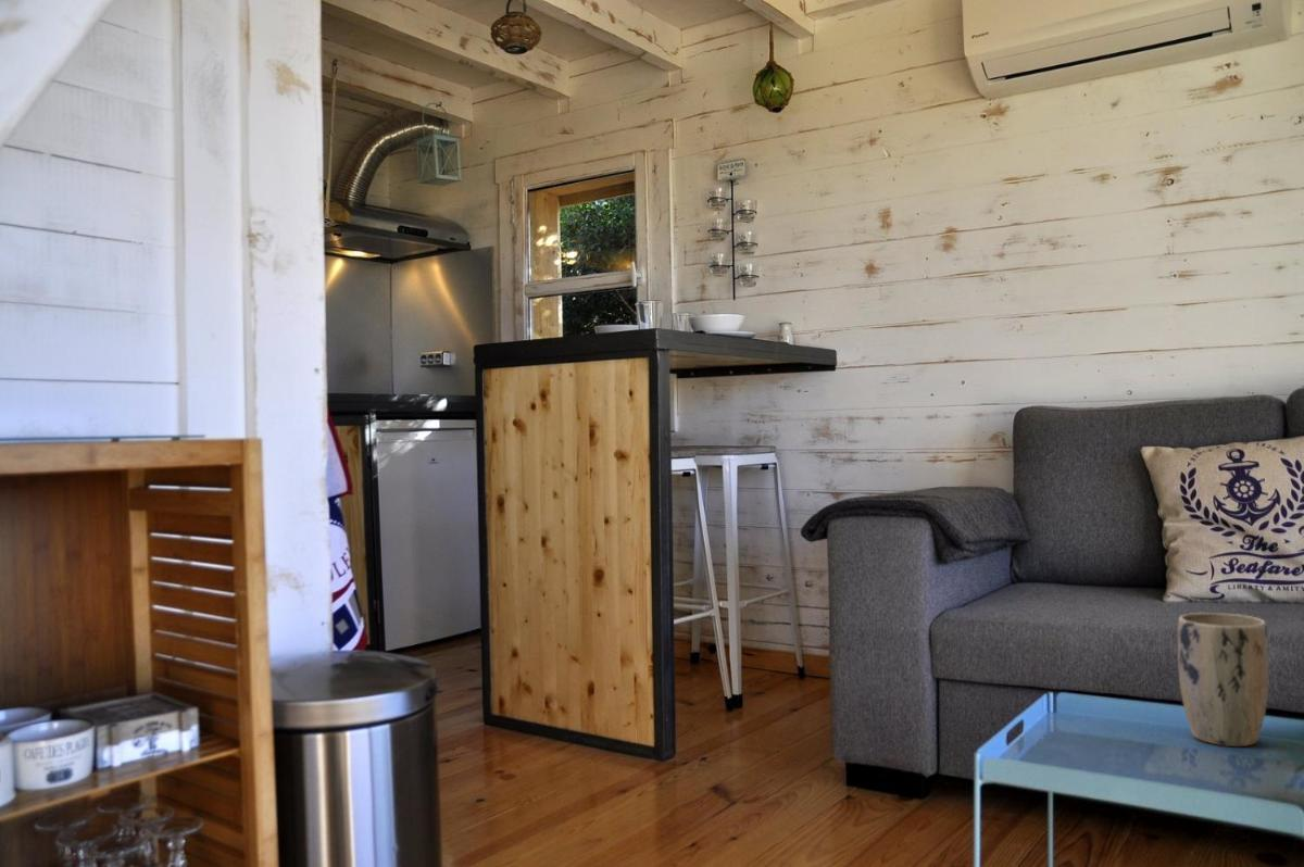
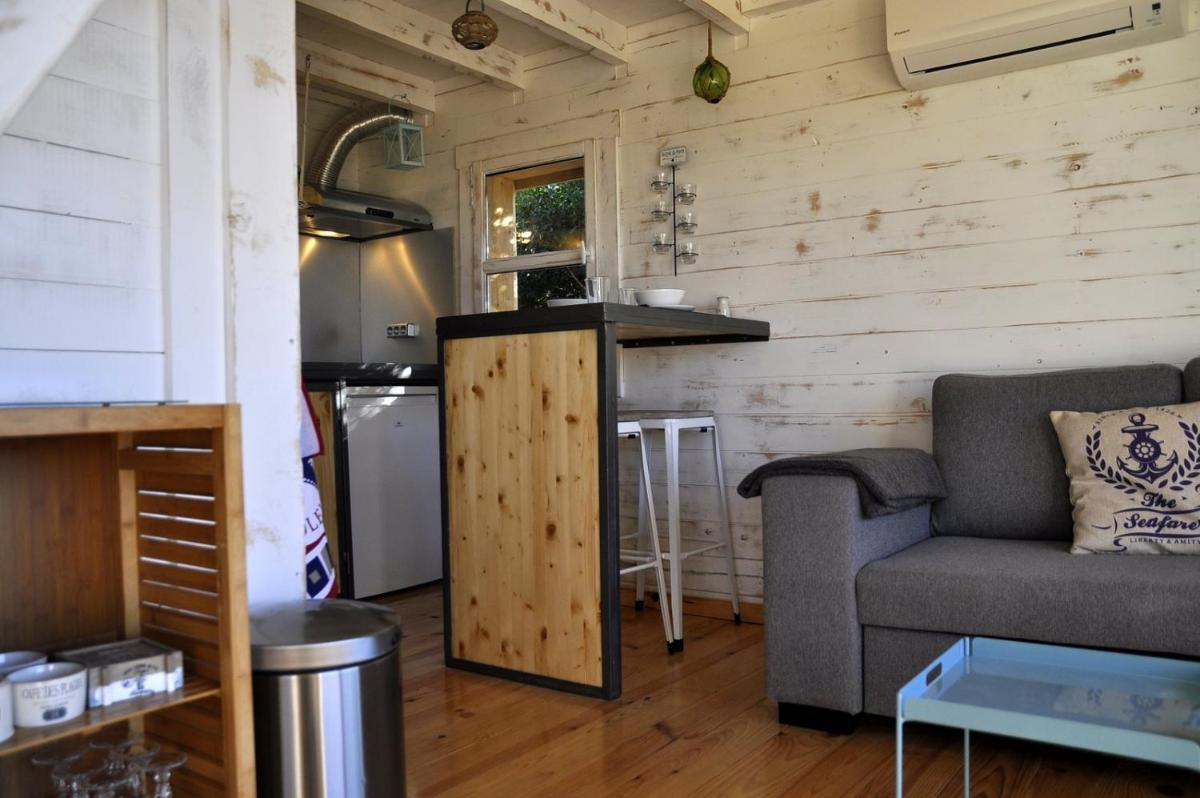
- plant pot [1177,612,1270,747]
